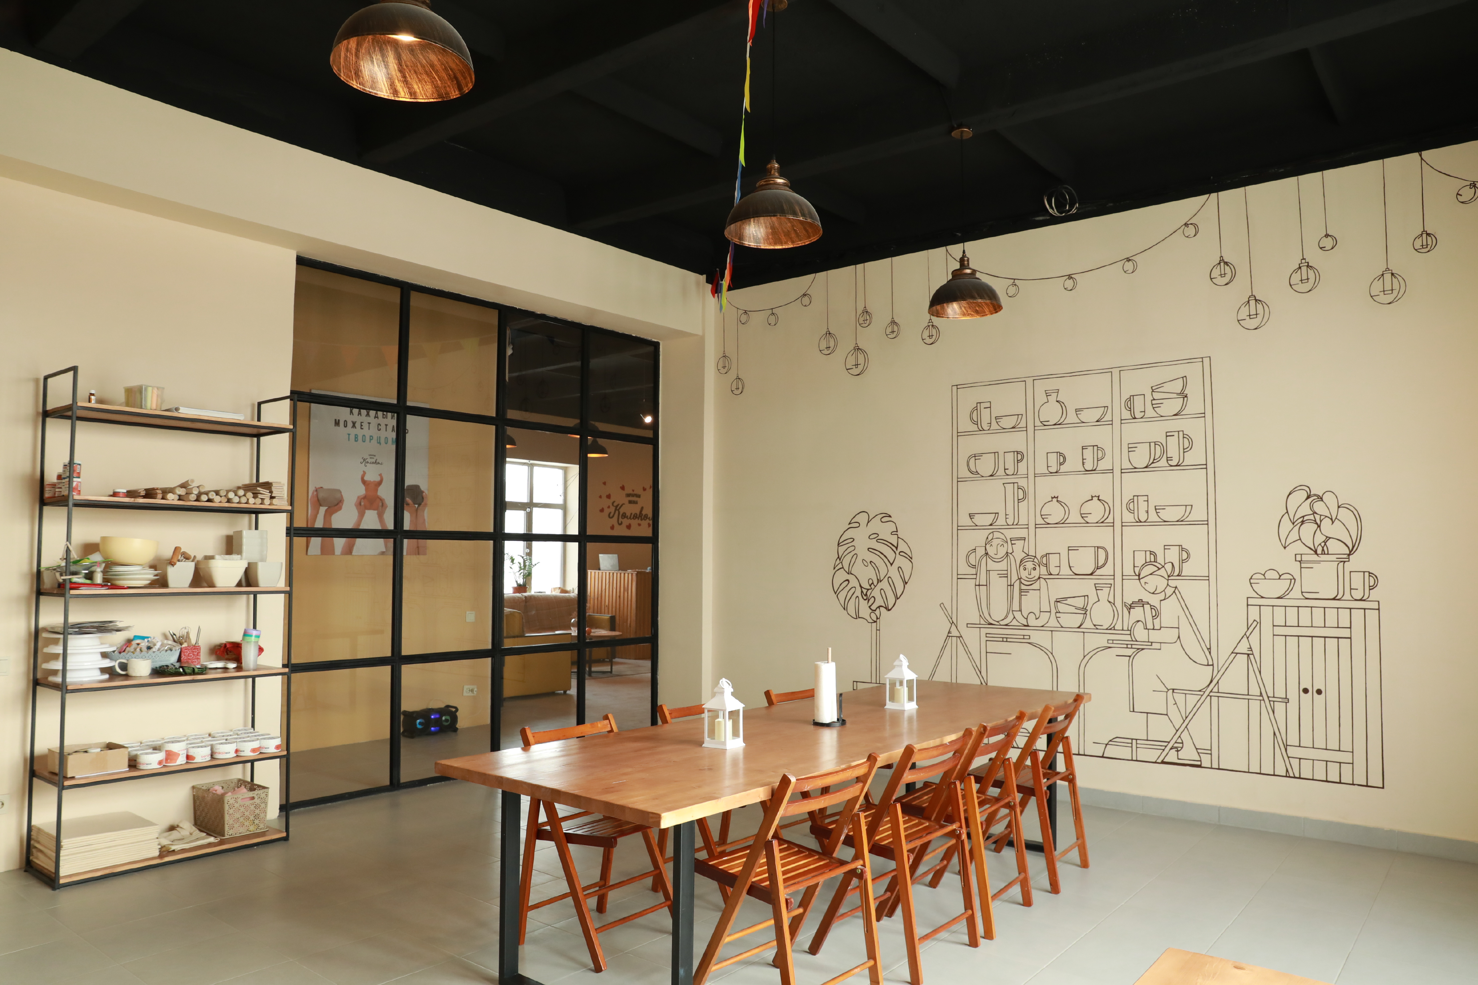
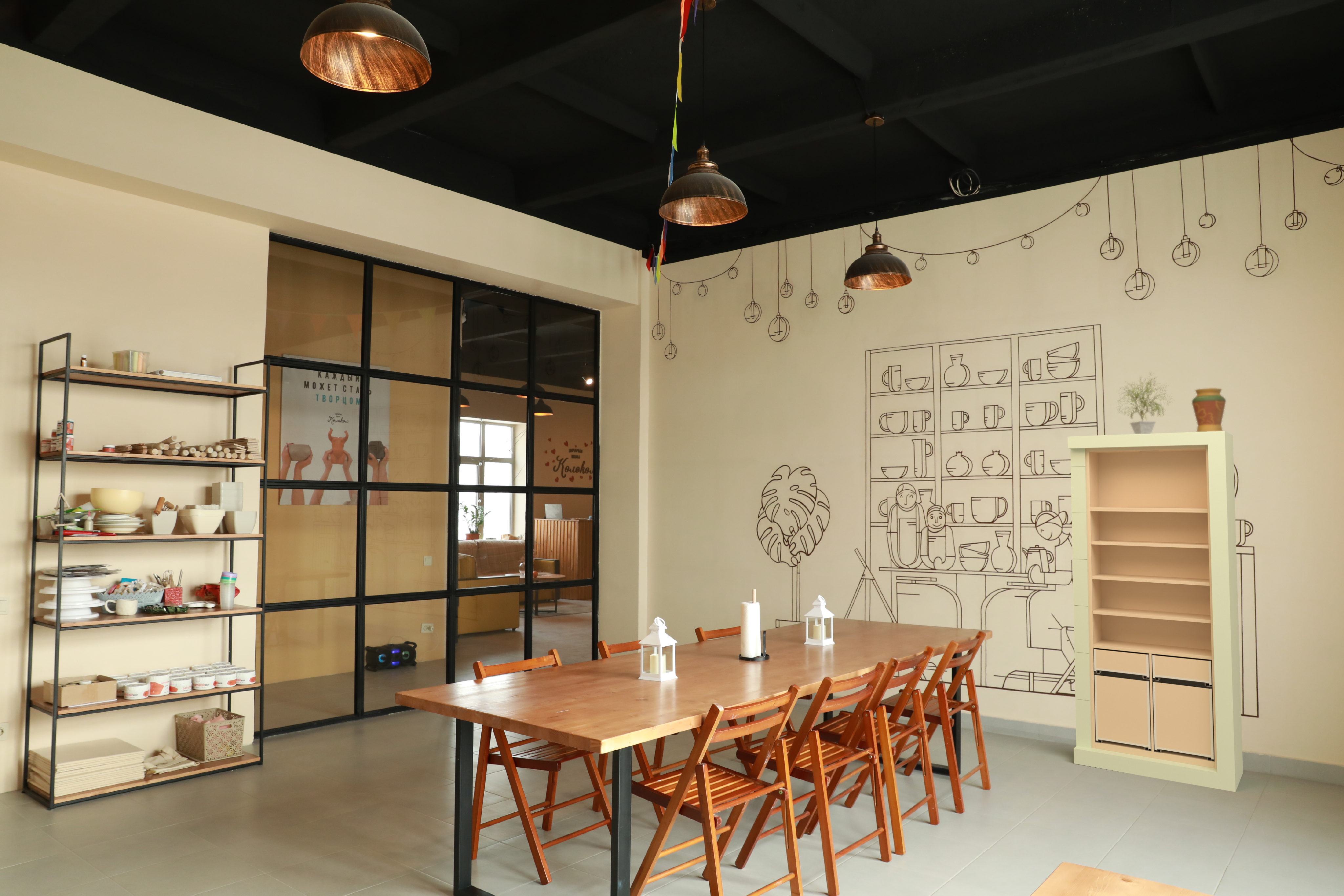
+ decorative vase [1192,388,1226,432]
+ storage cabinet [1067,431,1243,792]
+ potted plant [1113,372,1176,434]
